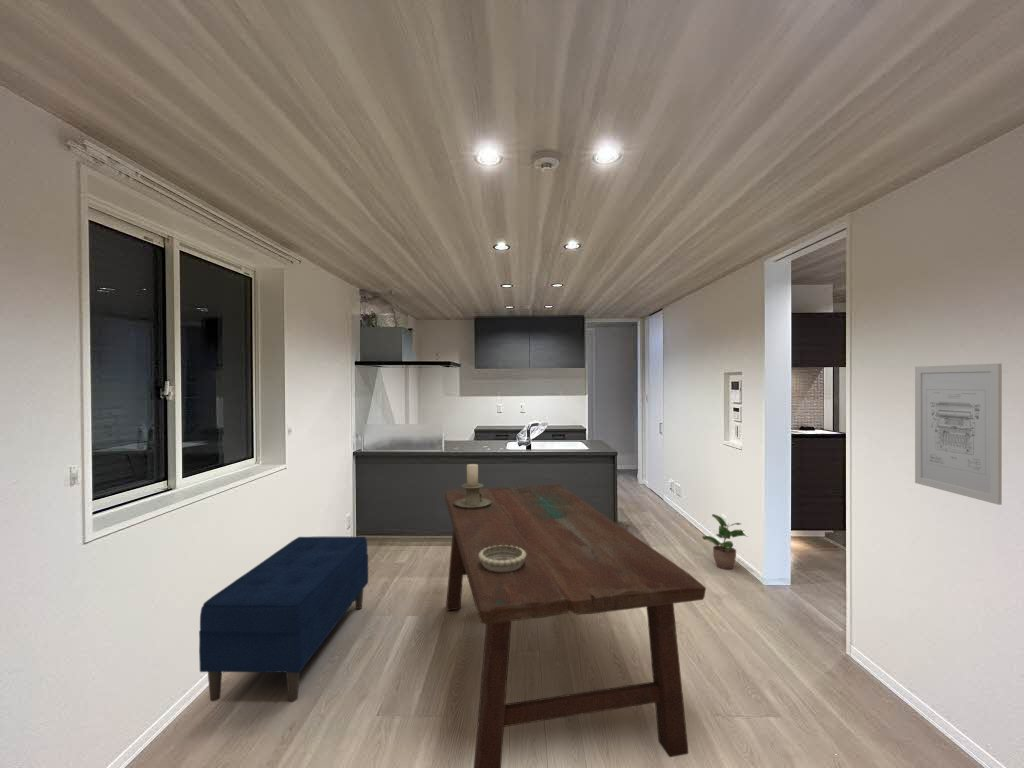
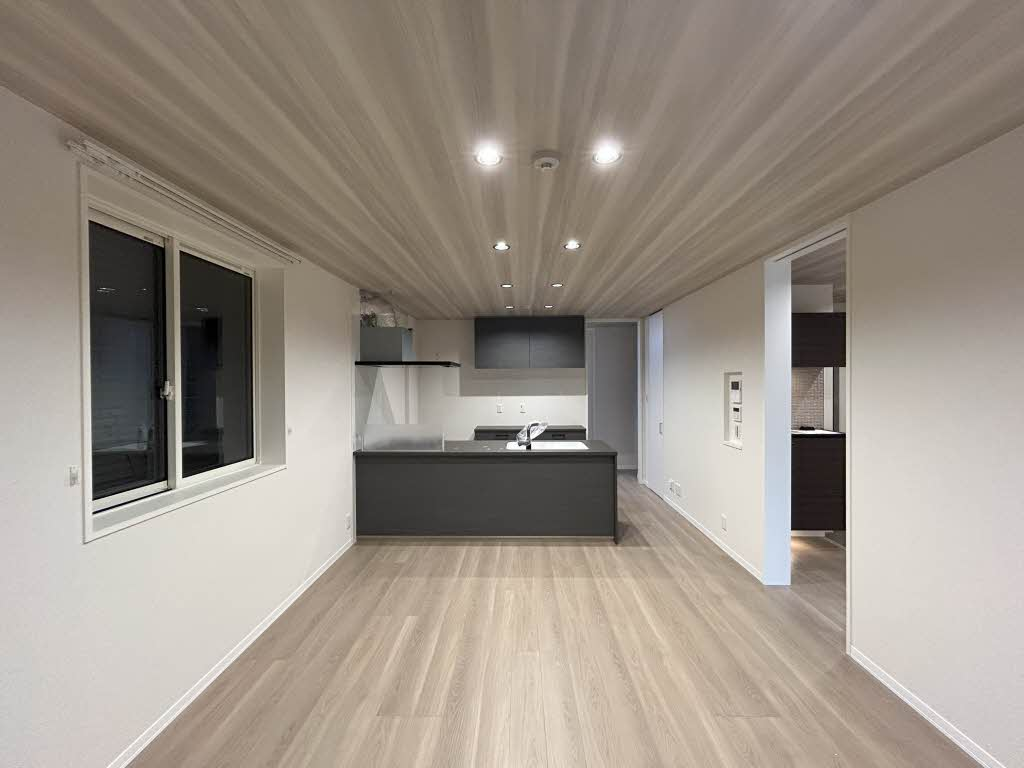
- potted plant [701,513,747,570]
- decorative bowl [479,545,527,572]
- bench [198,536,369,703]
- wall art [914,363,1003,506]
- candle holder [453,463,492,509]
- dining table [444,483,707,768]
